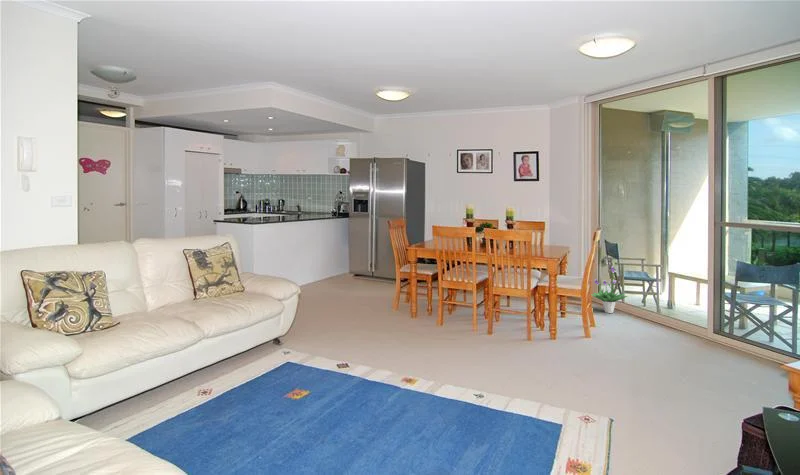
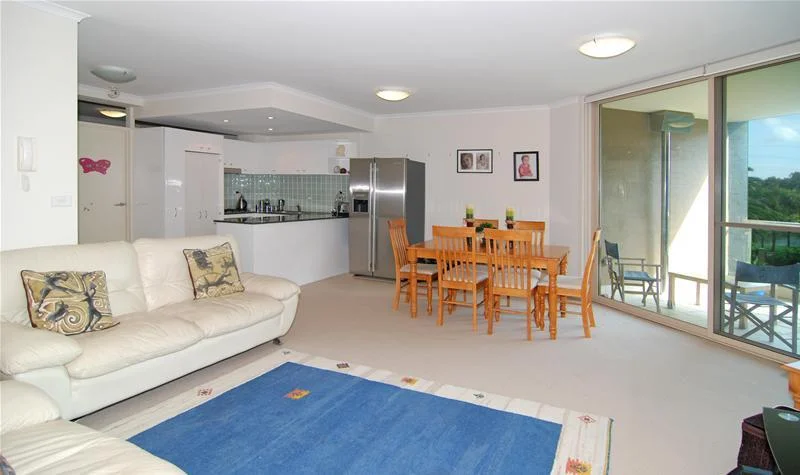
- potted plant [590,265,628,314]
